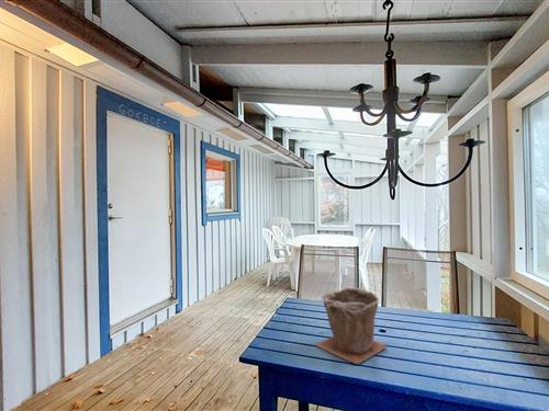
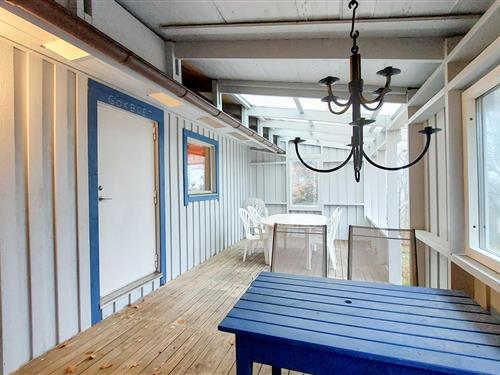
- plant pot [315,287,388,366]
